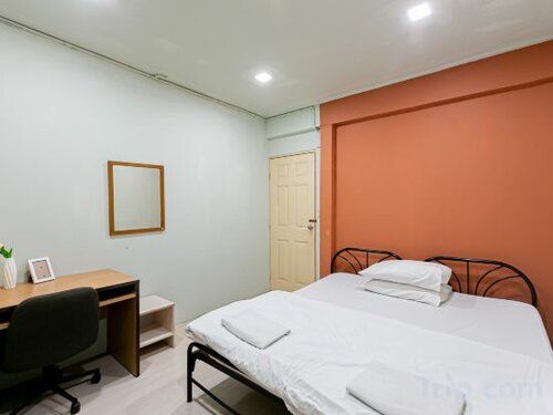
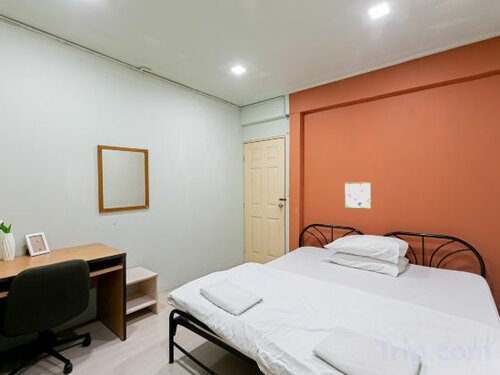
+ wall art [343,181,373,210]
